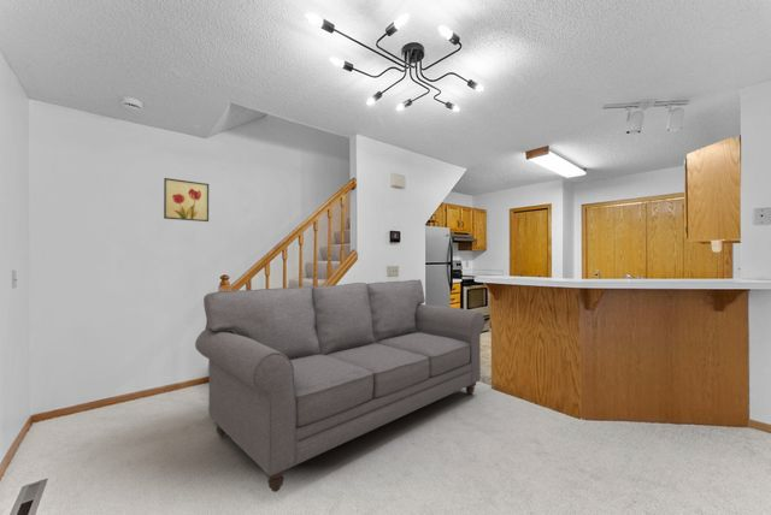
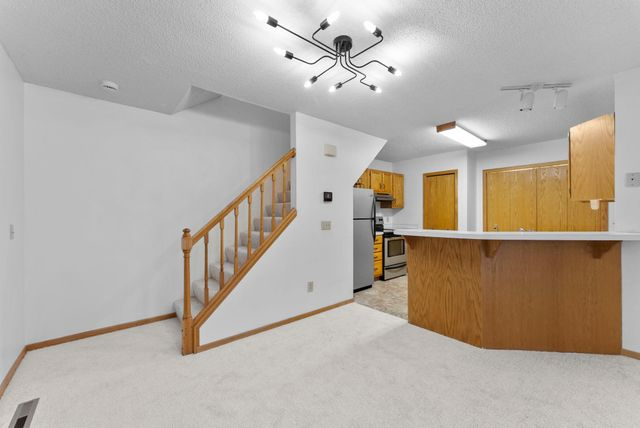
- sofa [194,278,485,493]
- wall art [163,177,210,223]
